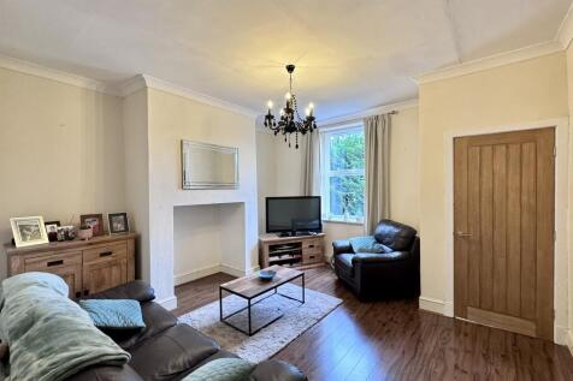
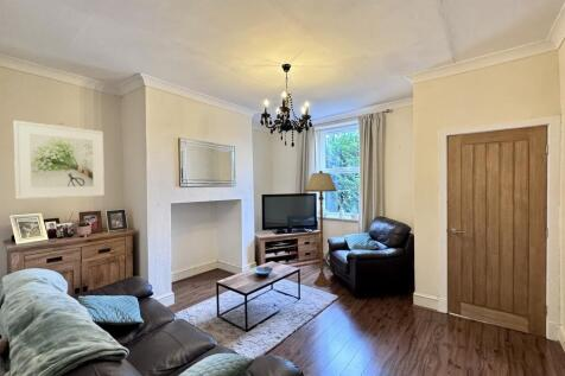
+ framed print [13,120,106,200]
+ floor lamp [304,170,338,288]
